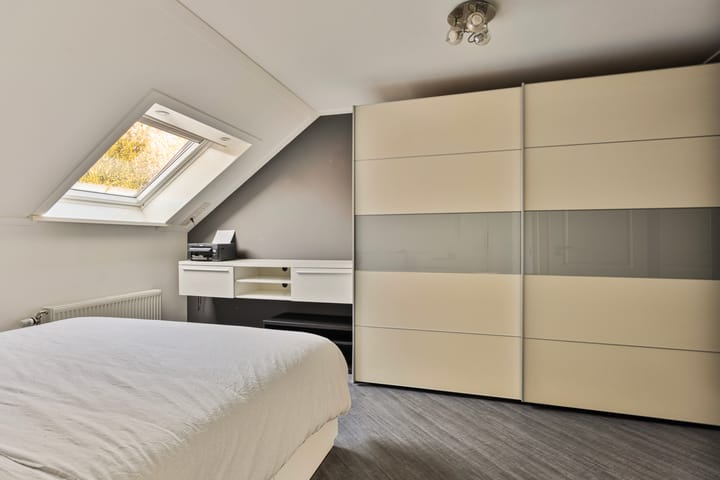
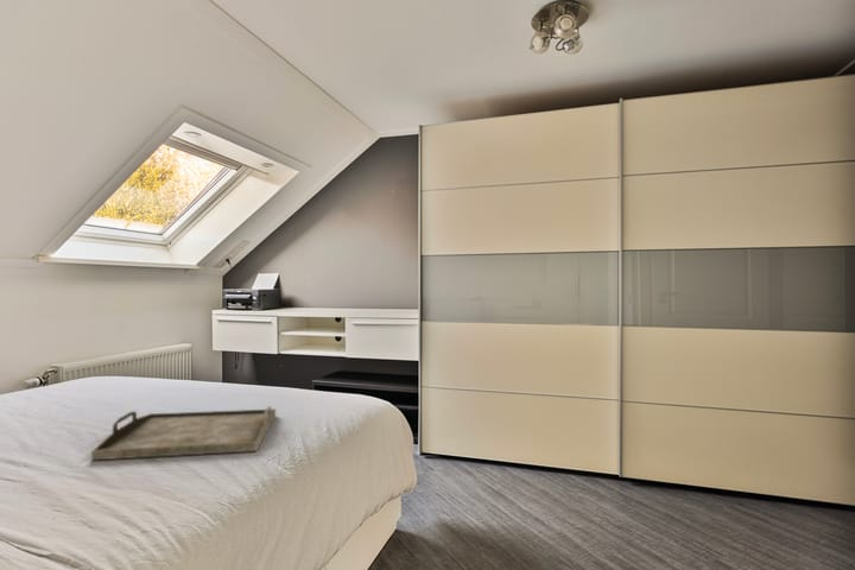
+ serving tray [90,405,277,461]
